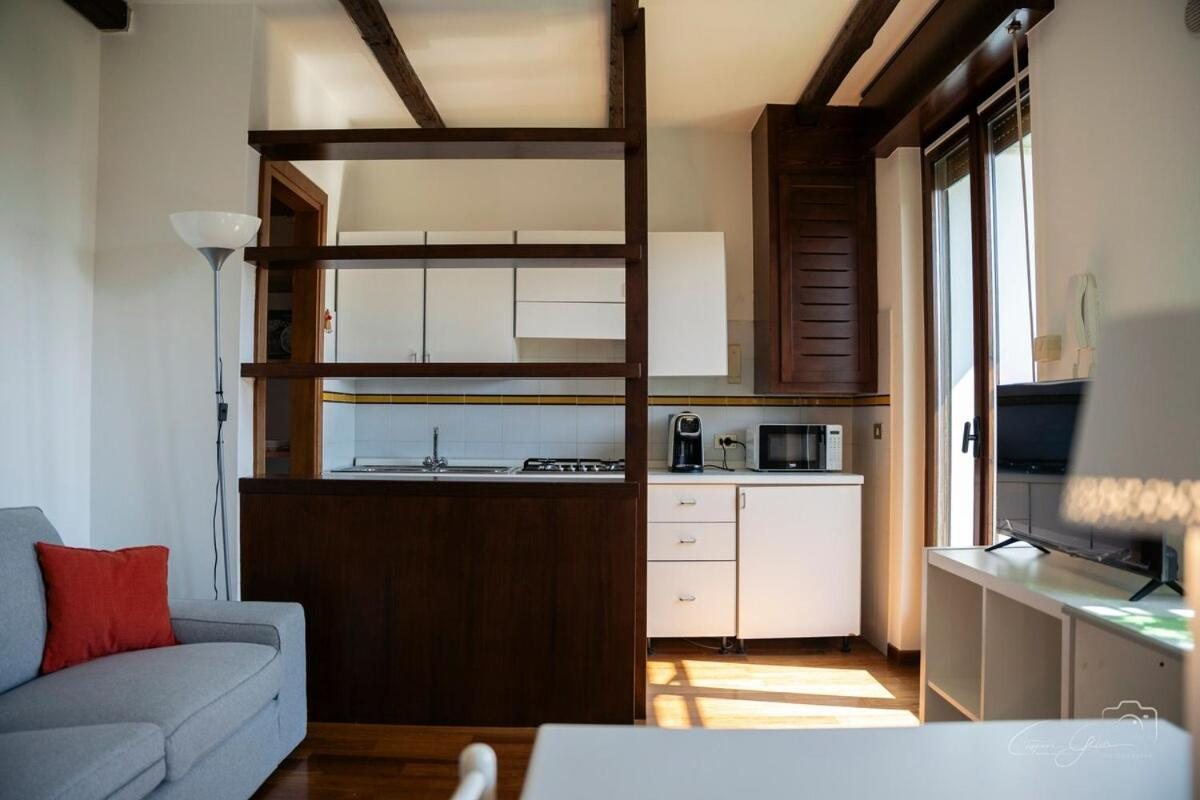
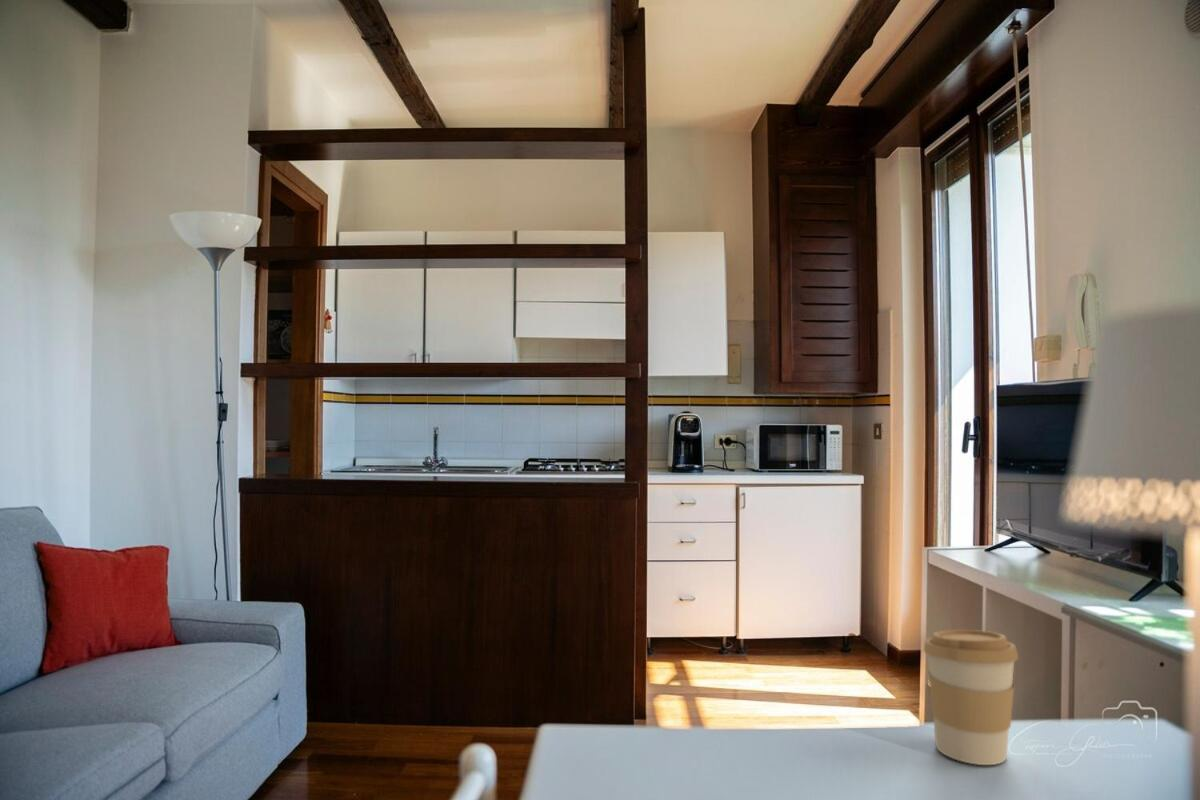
+ coffee cup [923,629,1019,766]
